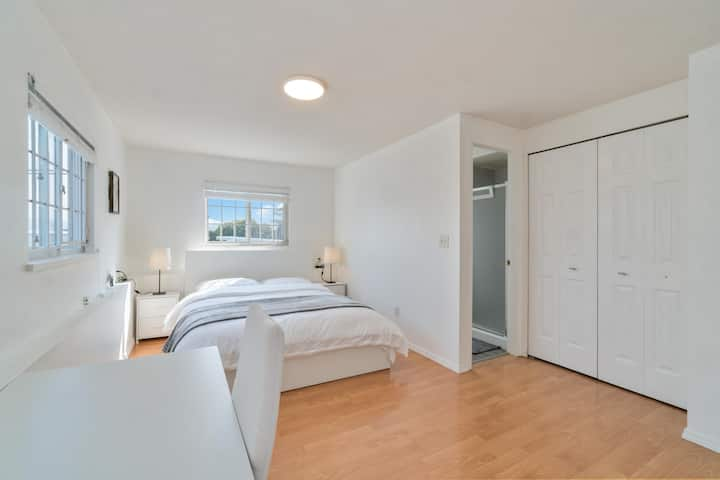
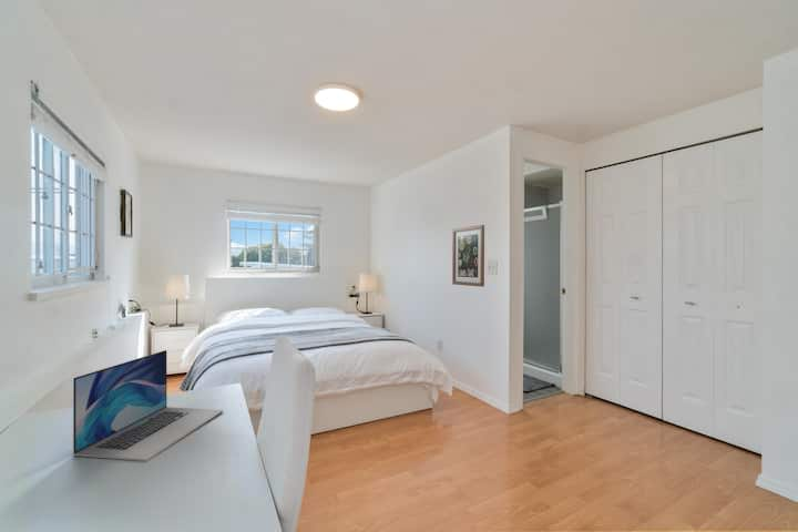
+ laptop [72,349,224,462]
+ wall art [451,224,485,288]
